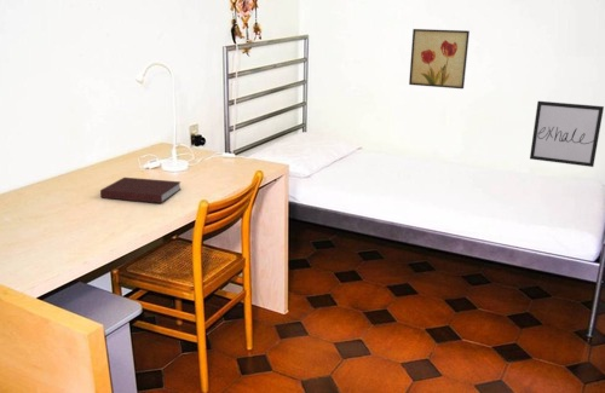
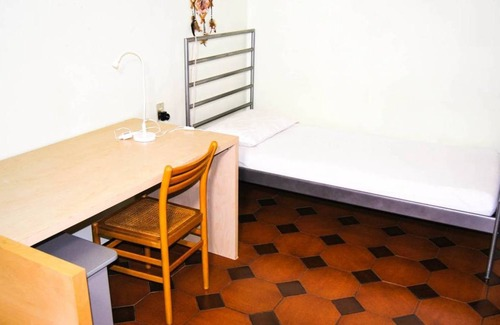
- wall art [408,28,471,89]
- notebook [99,177,183,204]
- wall art [529,100,605,168]
